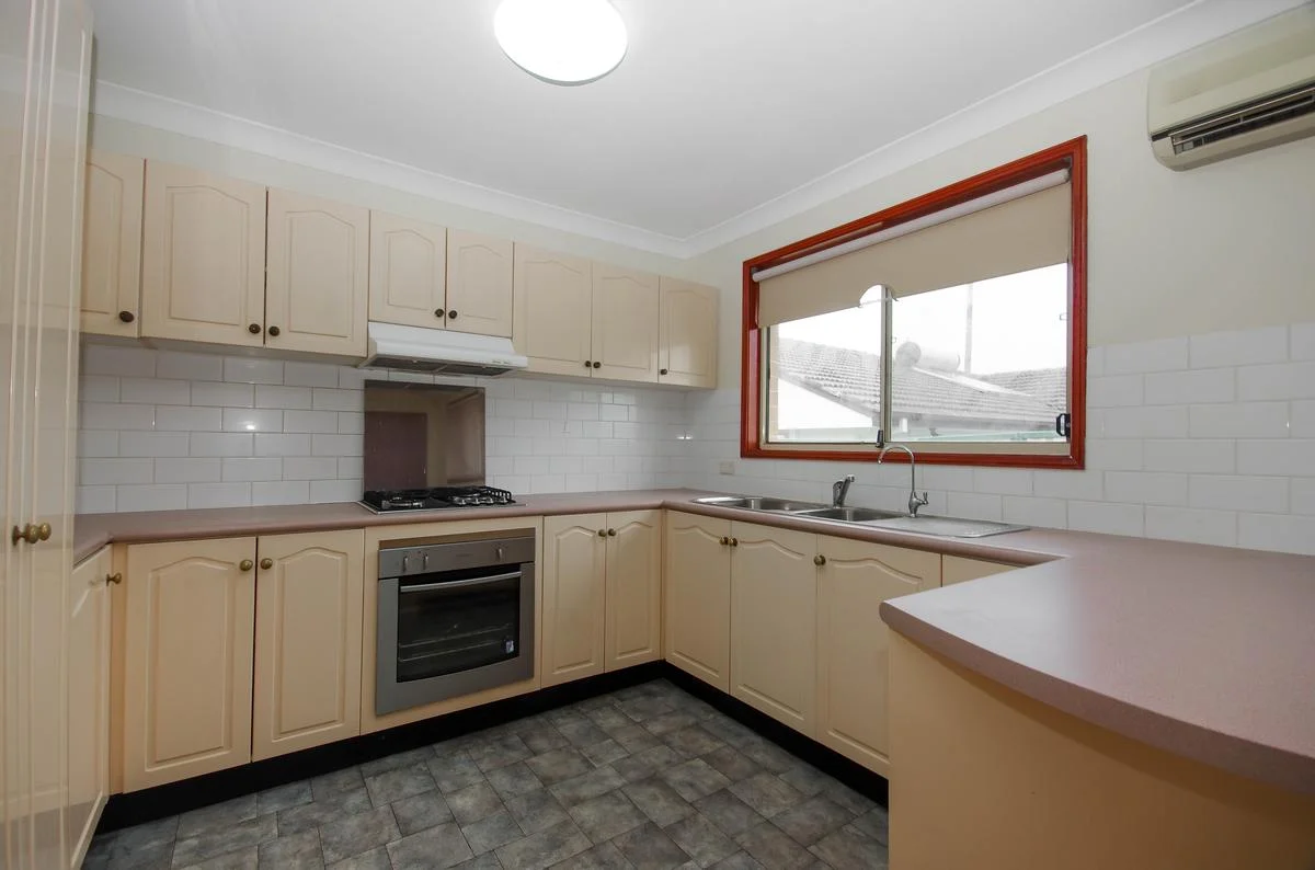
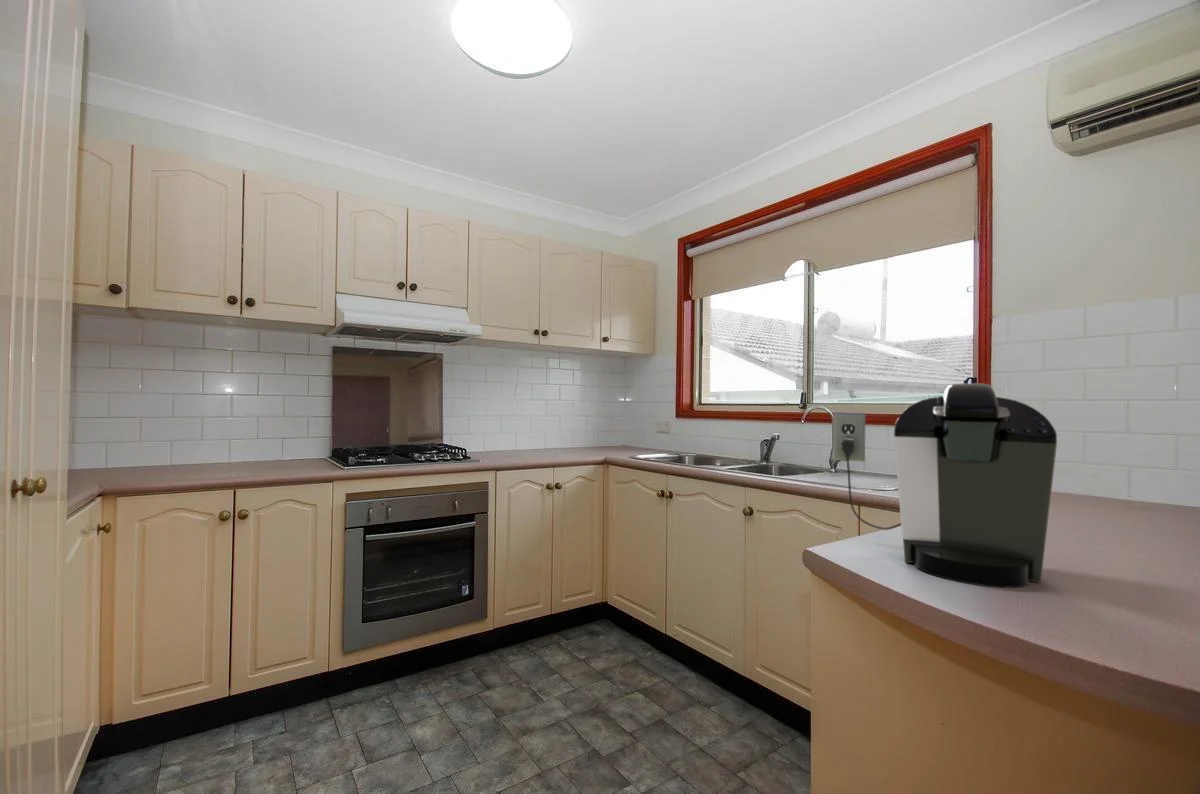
+ coffee maker [832,382,1058,589]
